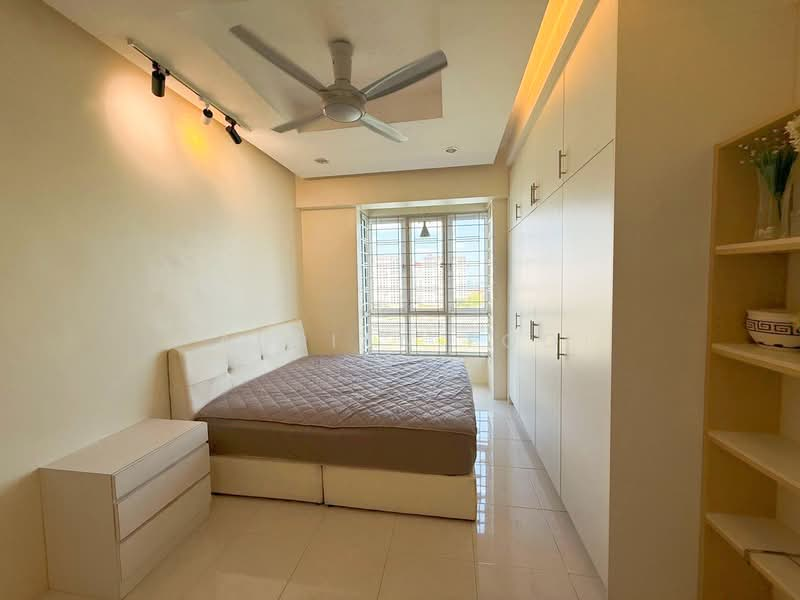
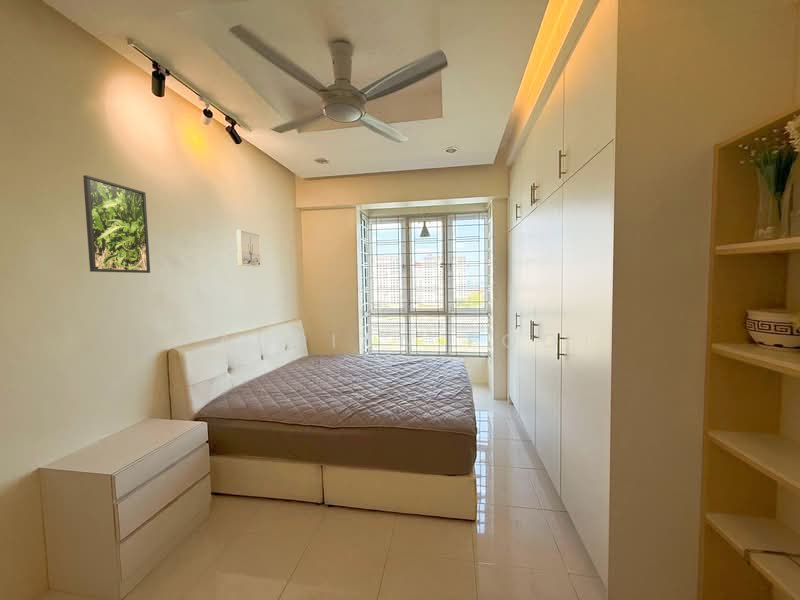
+ wall art [236,229,262,268]
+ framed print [82,174,151,274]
